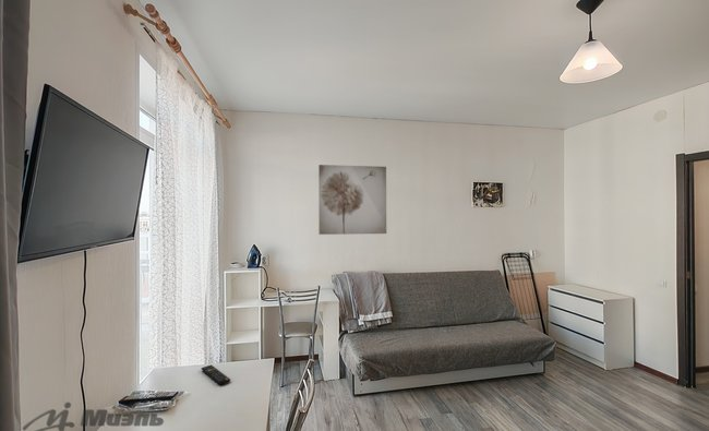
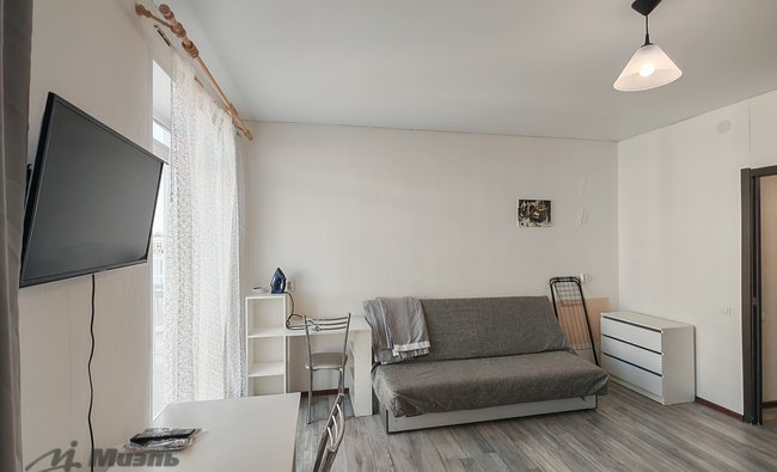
- wall art [317,164,387,236]
- remote control [201,363,231,386]
